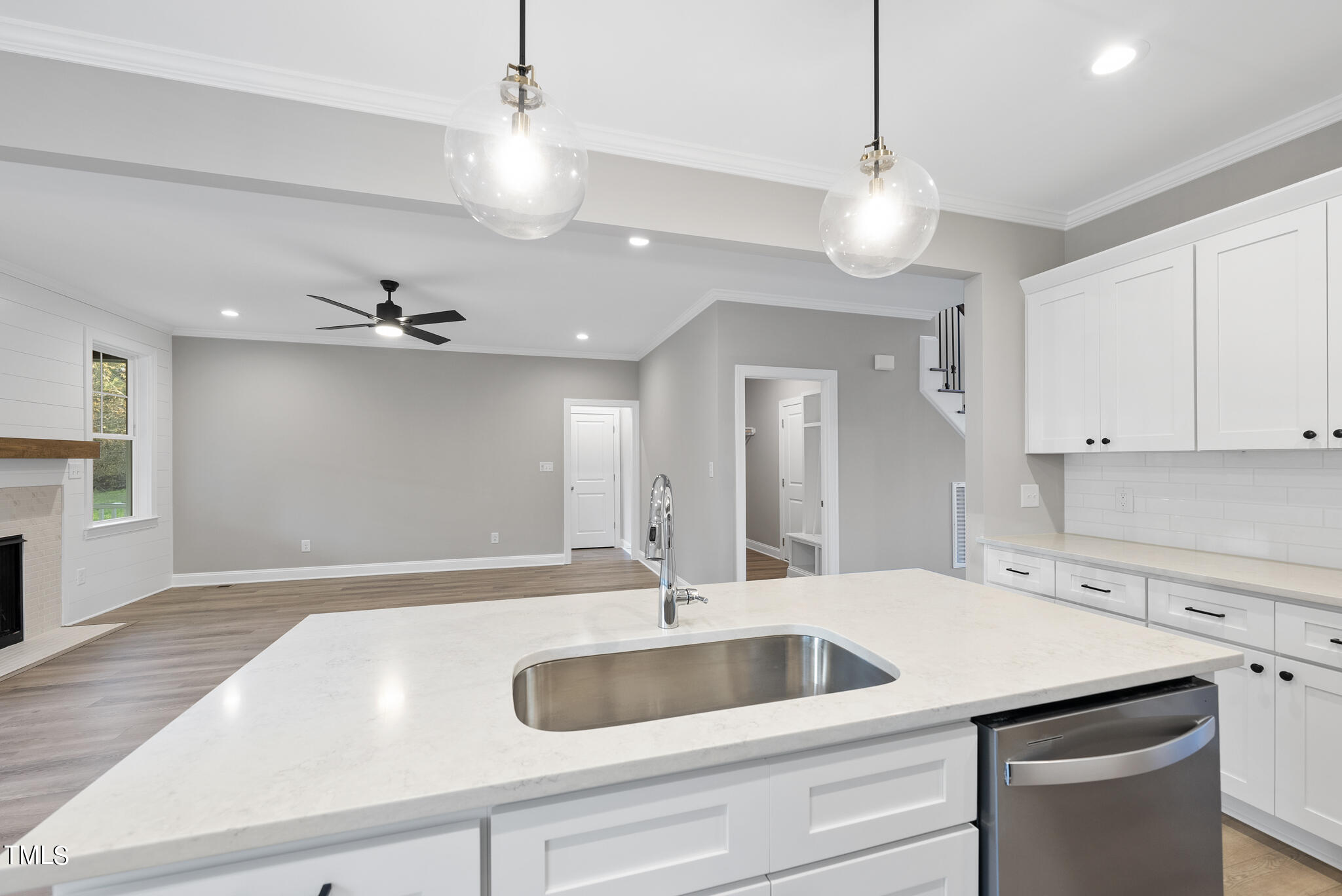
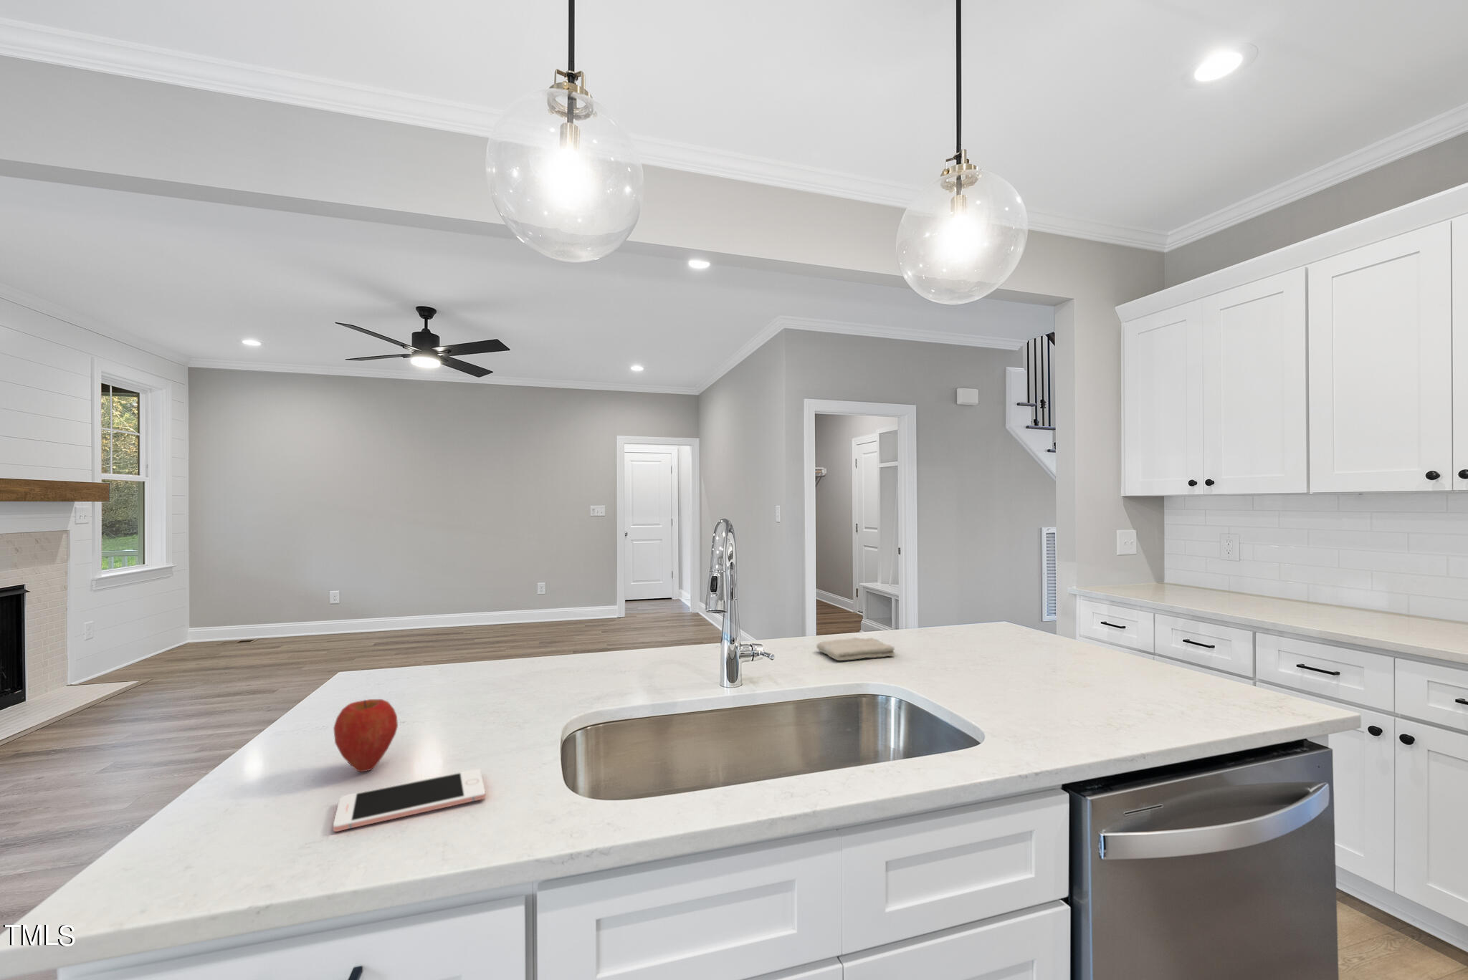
+ cell phone [333,768,486,832]
+ apple [333,699,398,773]
+ washcloth [816,637,895,662]
